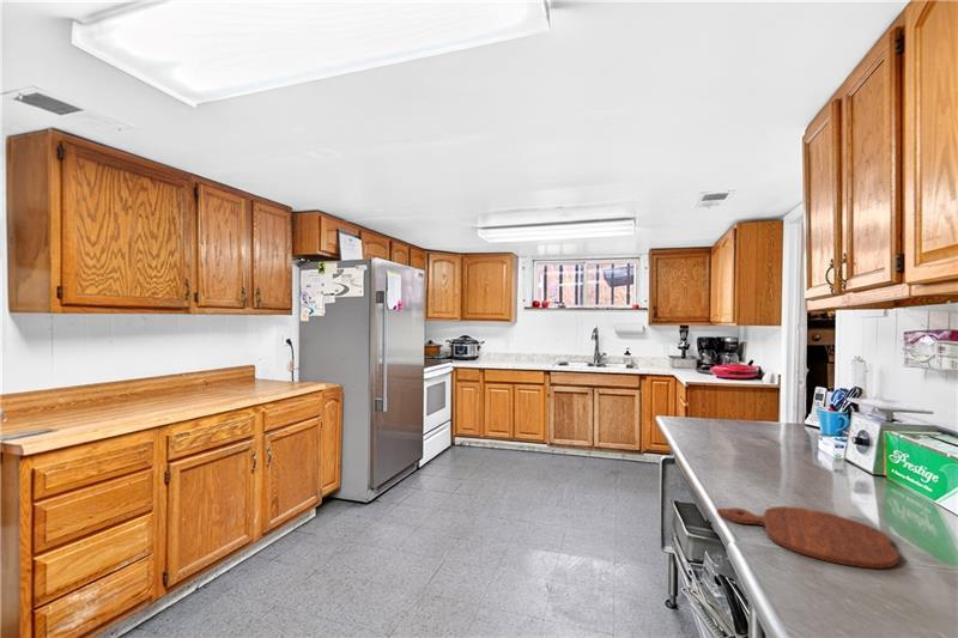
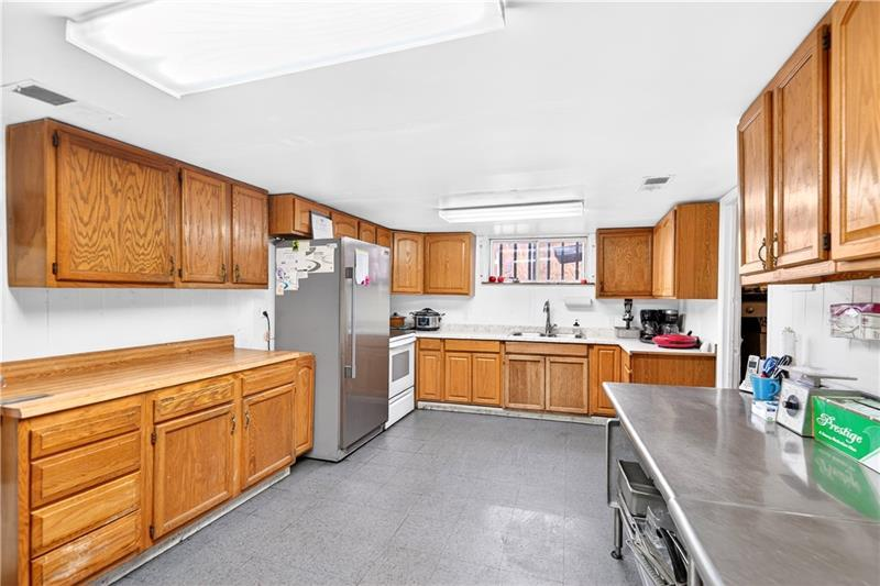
- cutting board [716,505,901,570]
